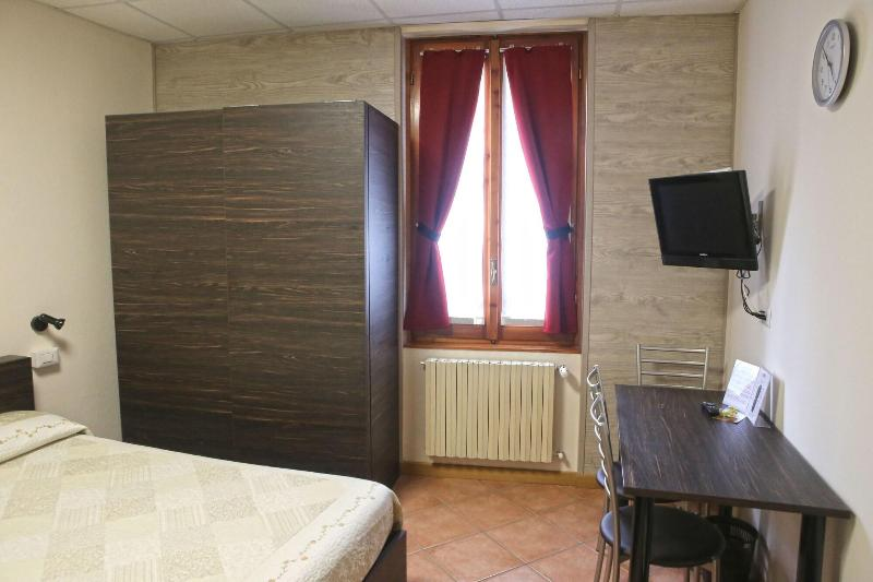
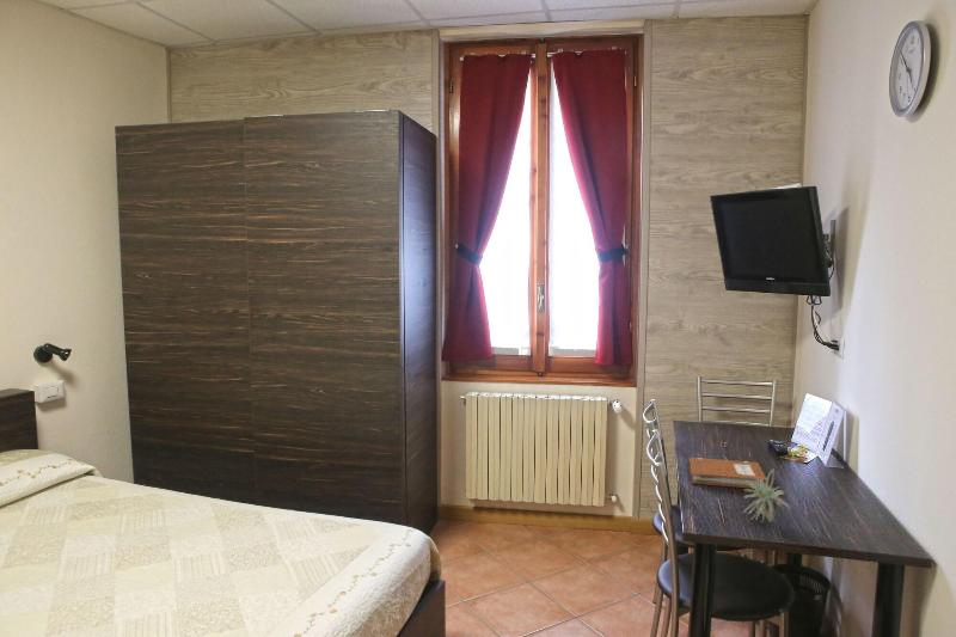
+ notebook [687,457,767,490]
+ succulent plant [741,467,791,523]
